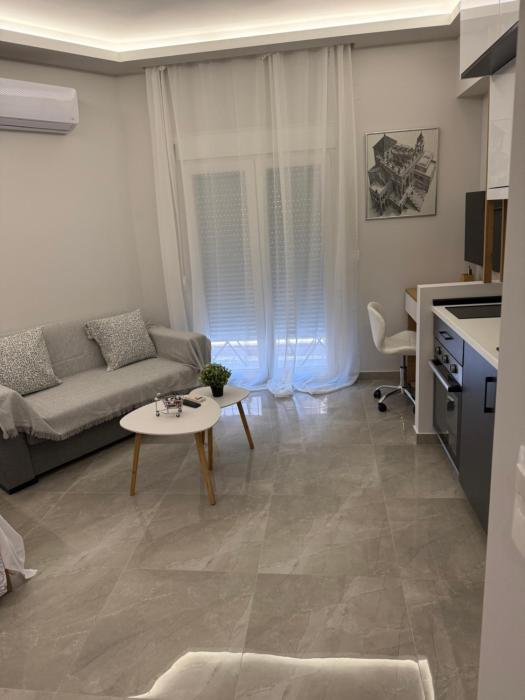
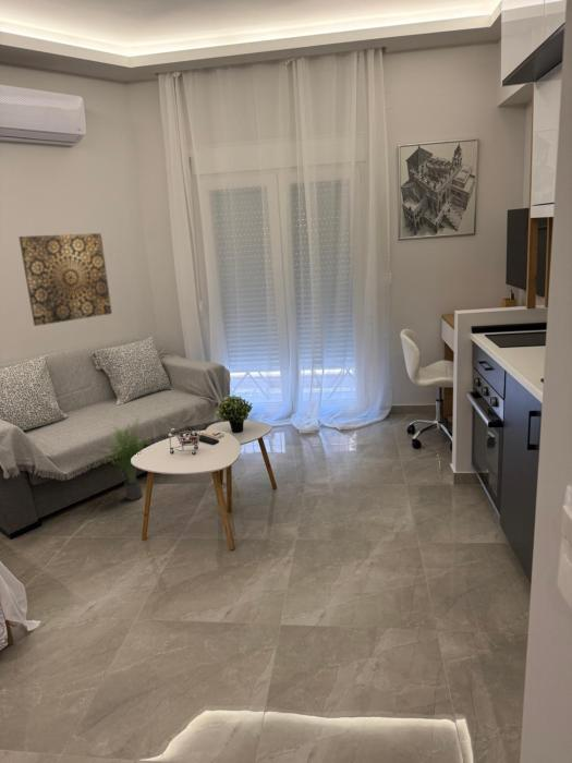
+ wall art [17,232,113,327]
+ potted plant [101,415,155,501]
